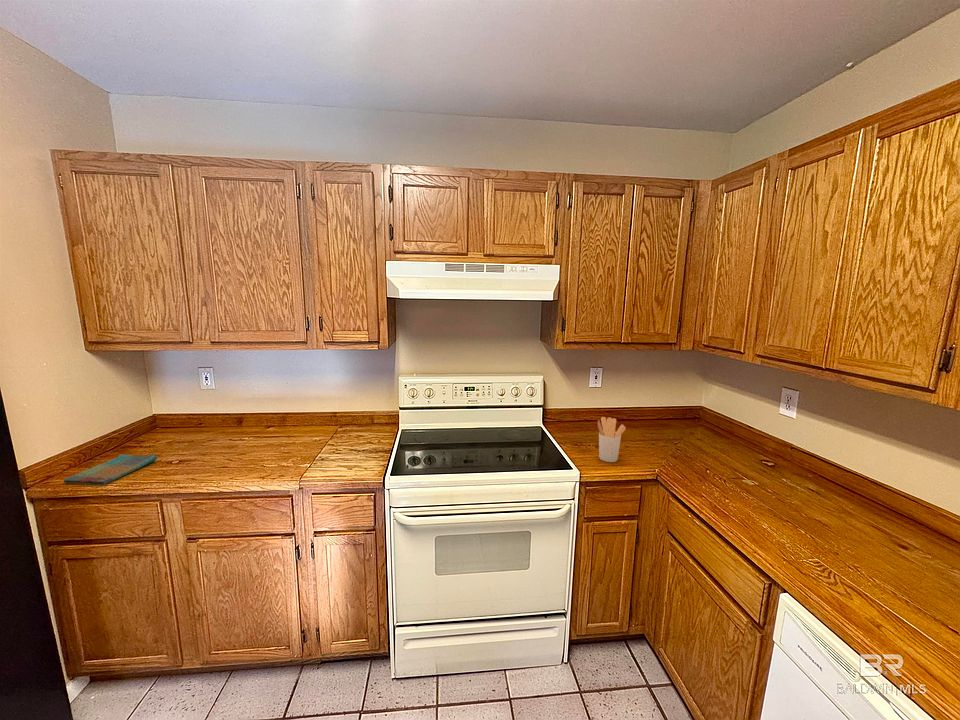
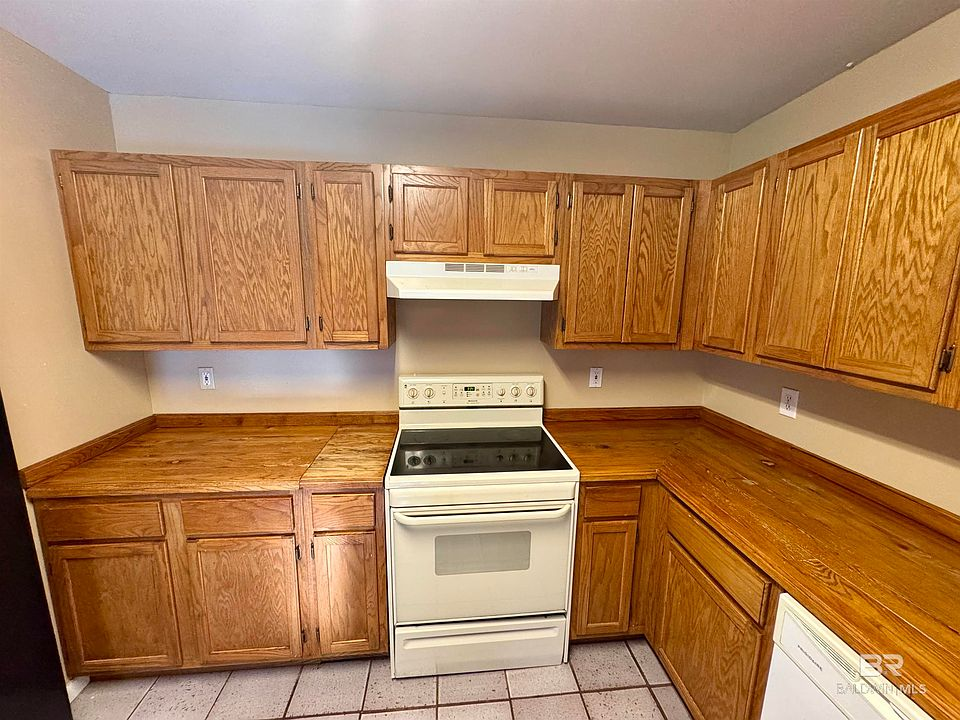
- utensil holder [597,416,627,463]
- dish towel [63,453,158,486]
